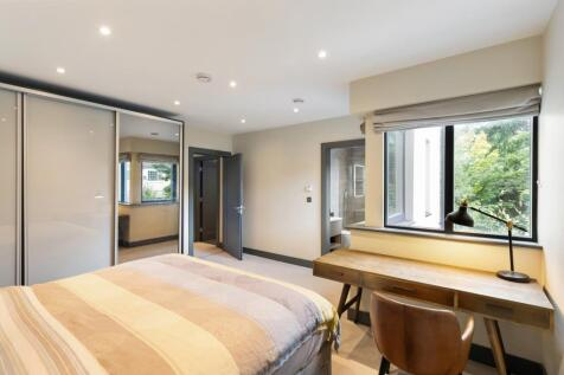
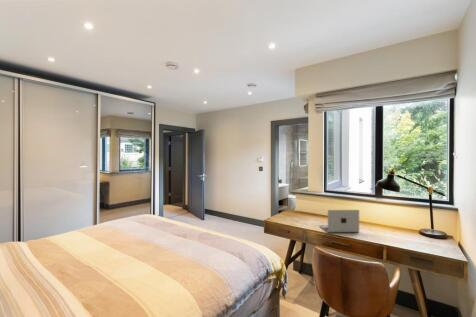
+ laptop [319,209,360,233]
